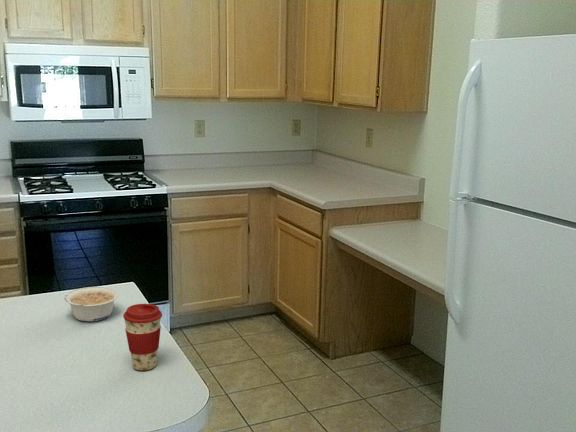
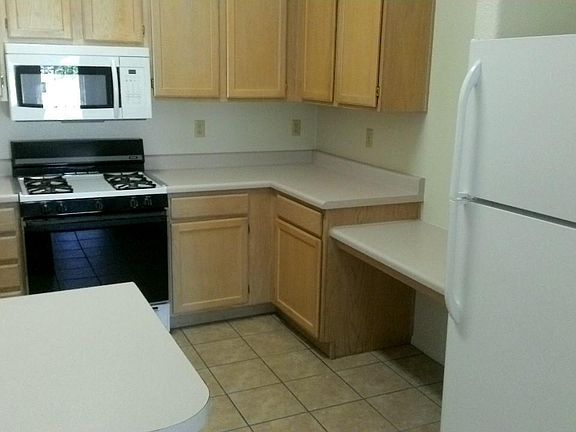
- legume [64,286,120,322]
- coffee cup [122,303,163,371]
